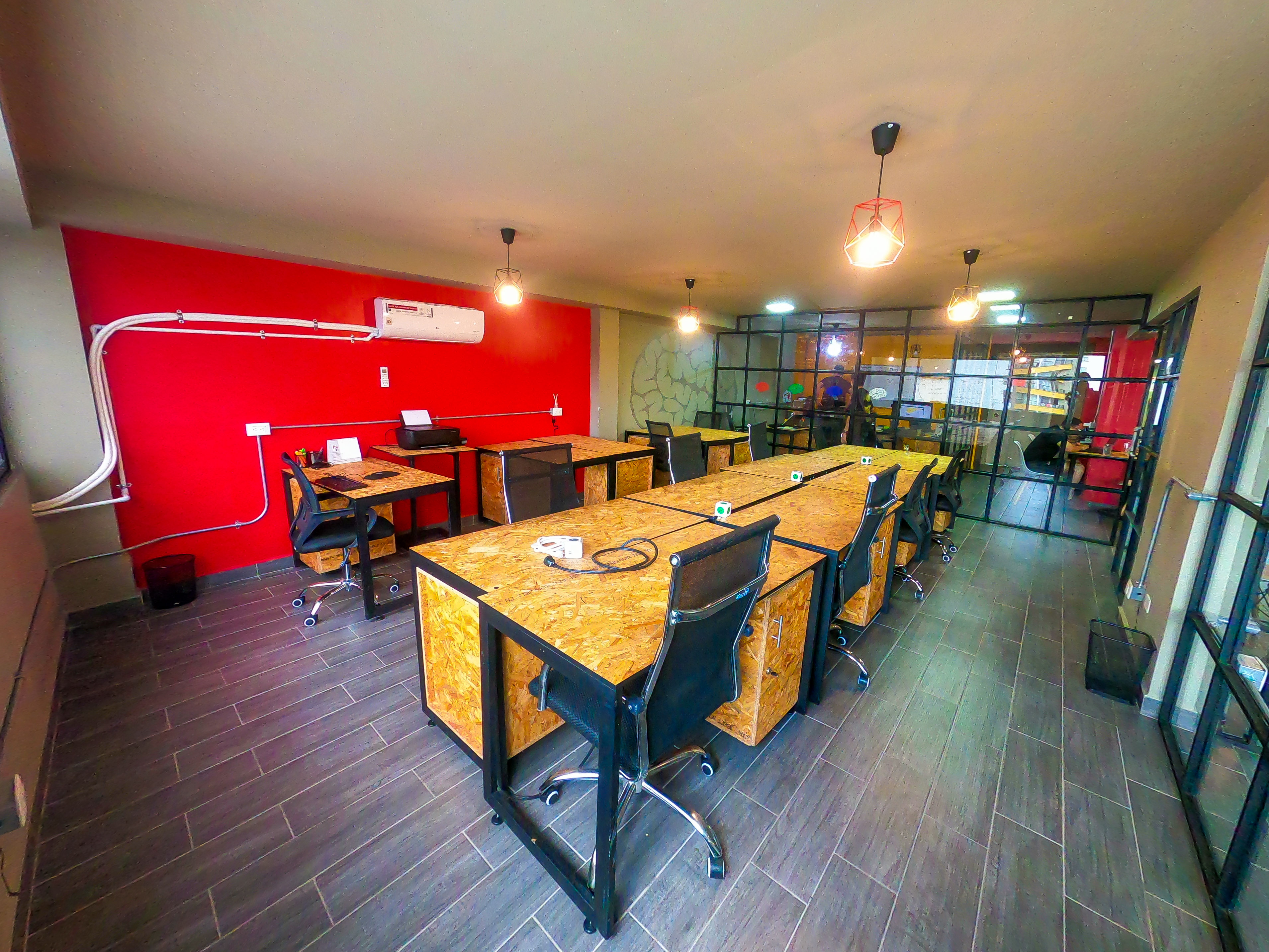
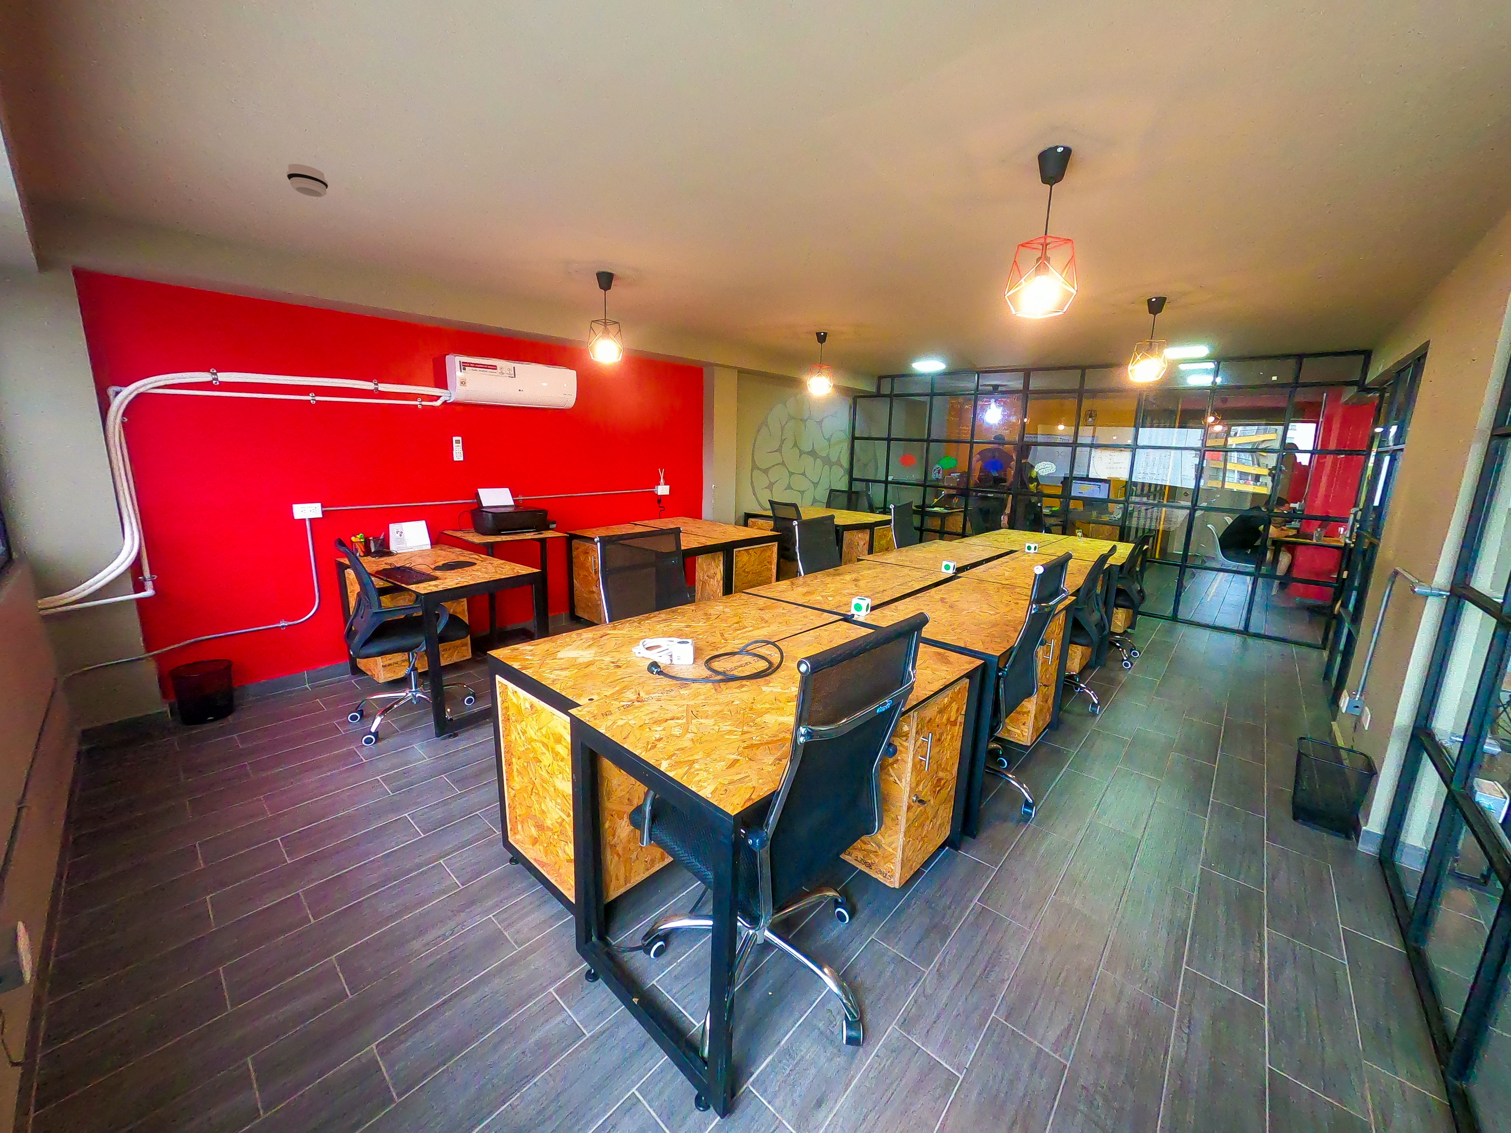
+ smoke detector [286,164,329,198]
